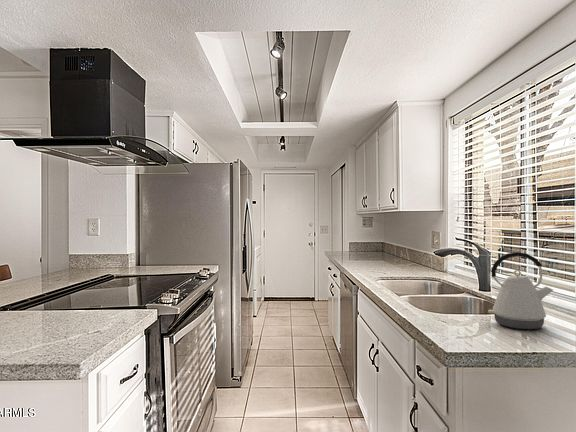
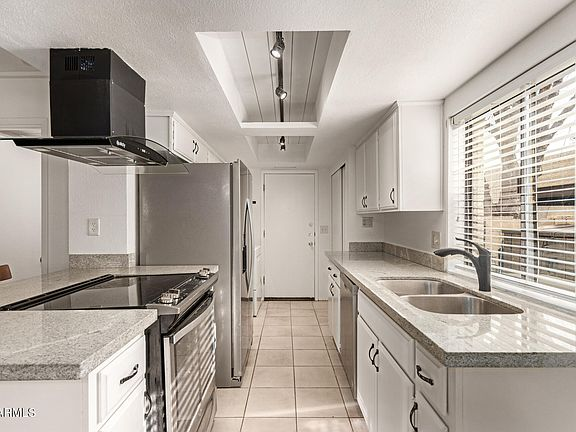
- kettle [487,251,554,330]
